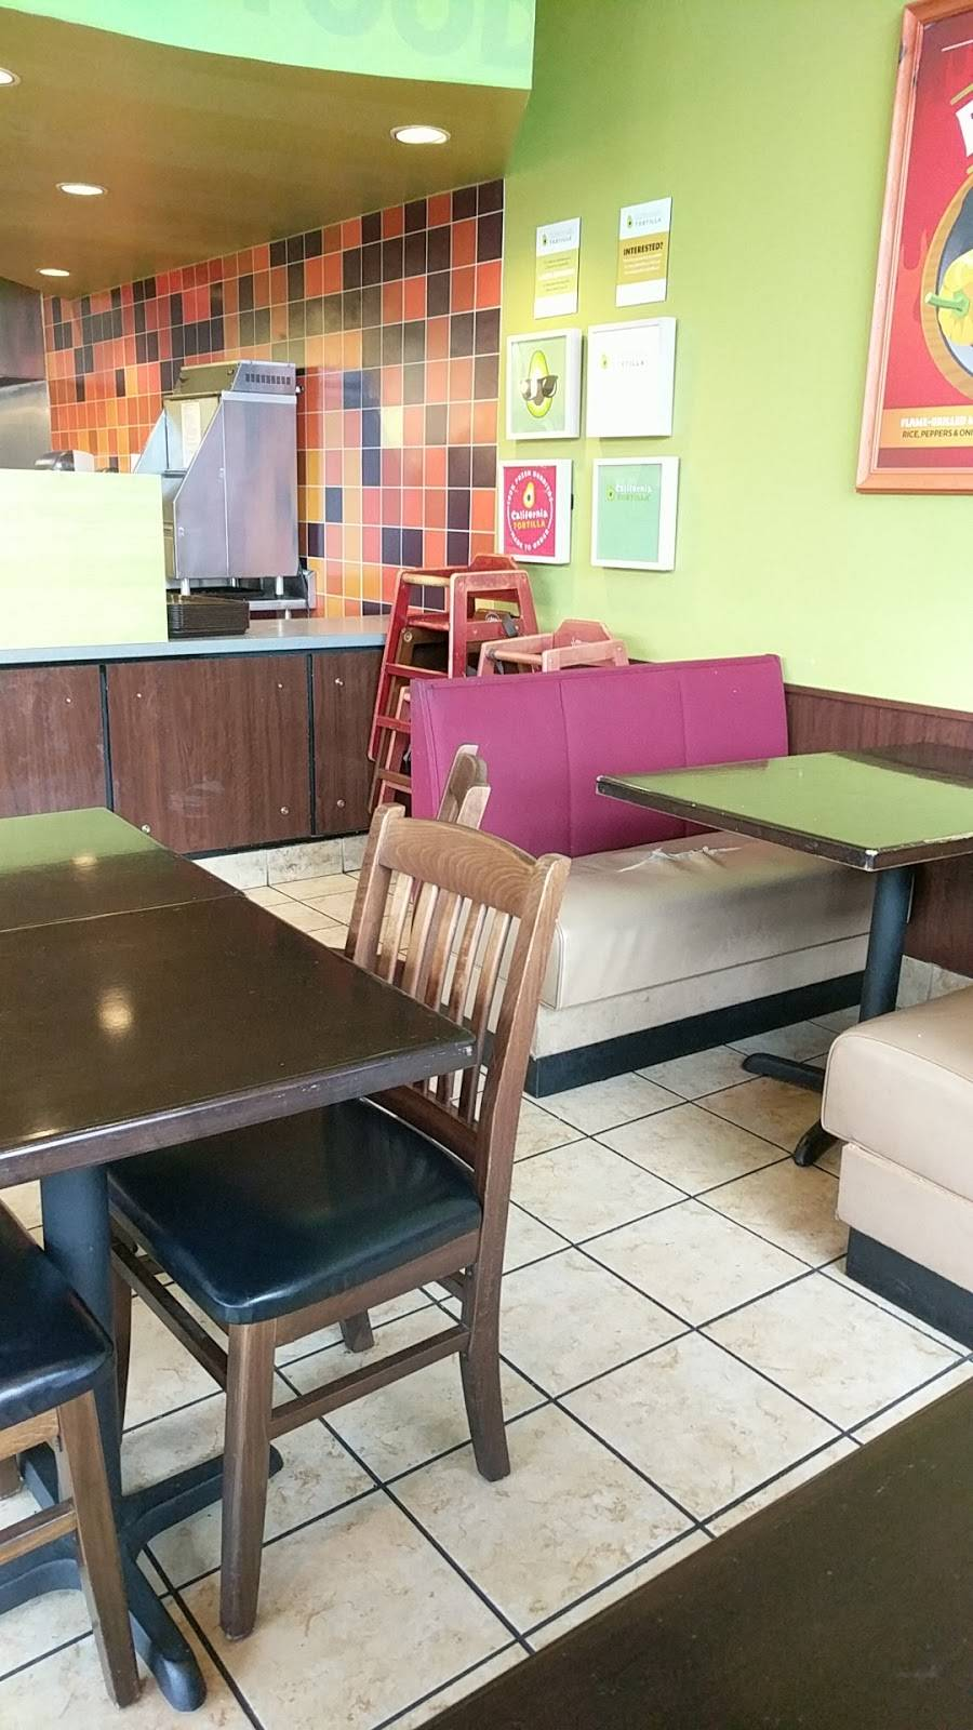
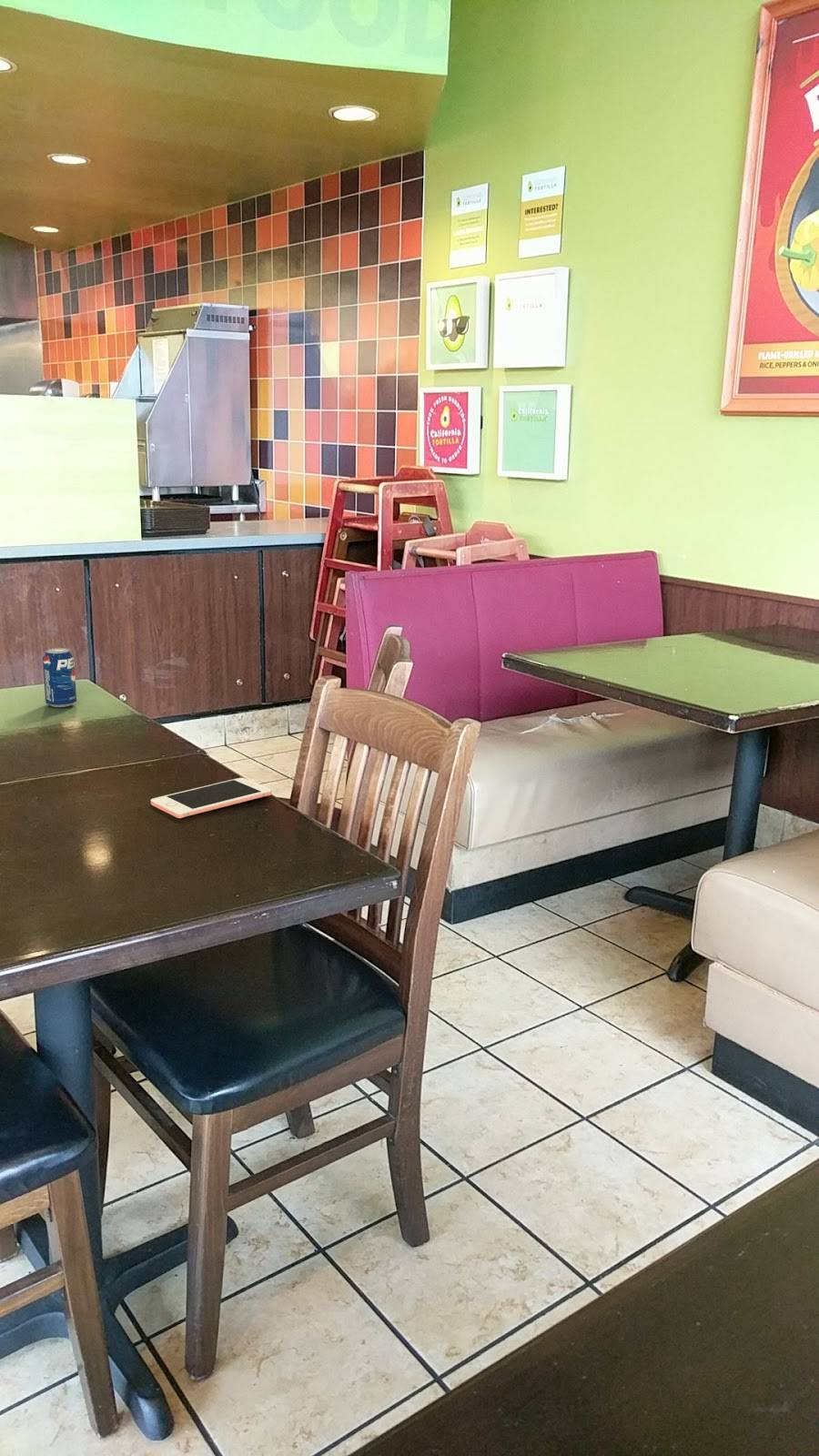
+ beverage can [42,647,77,708]
+ cell phone [150,777,272,819]
